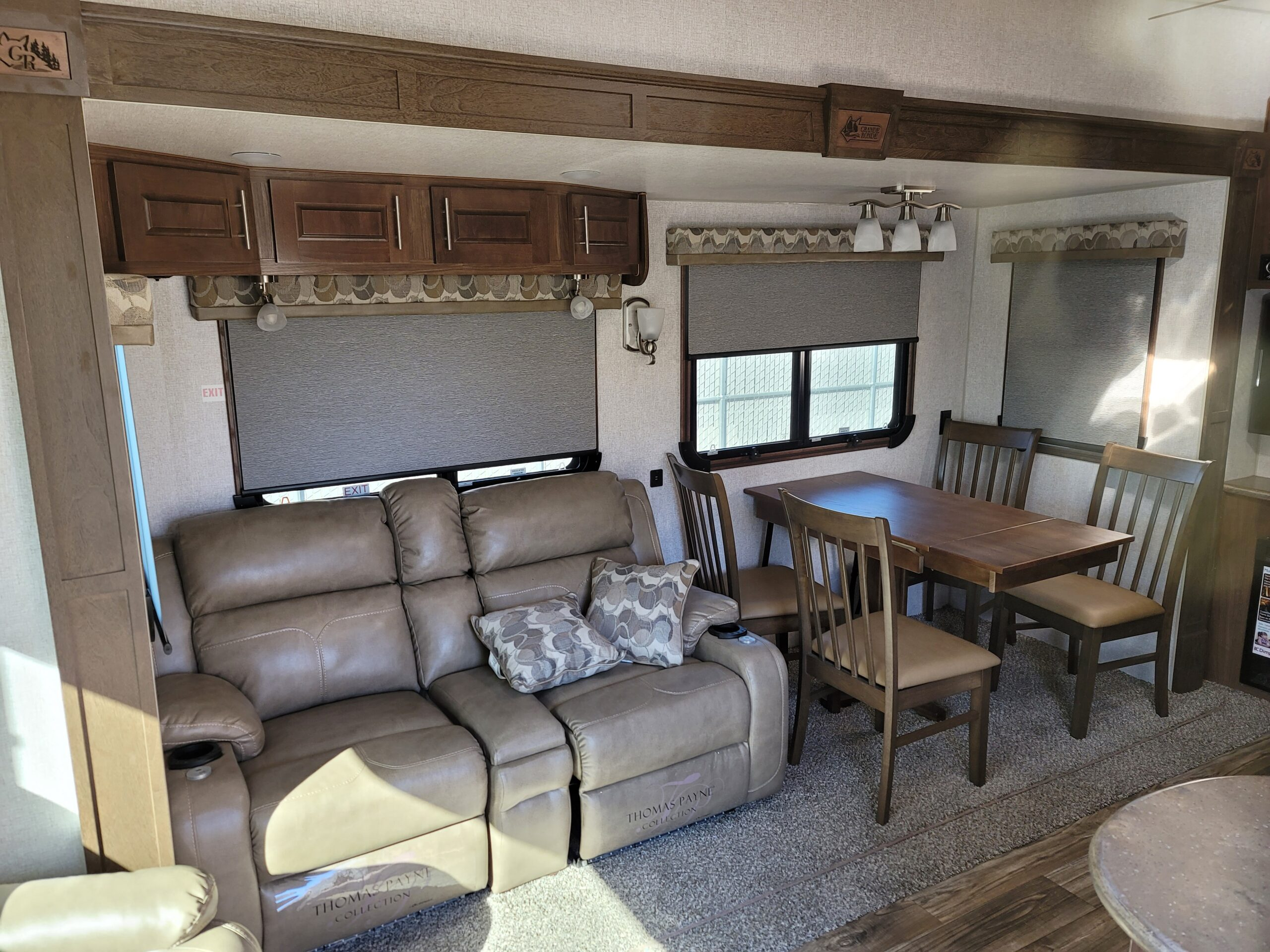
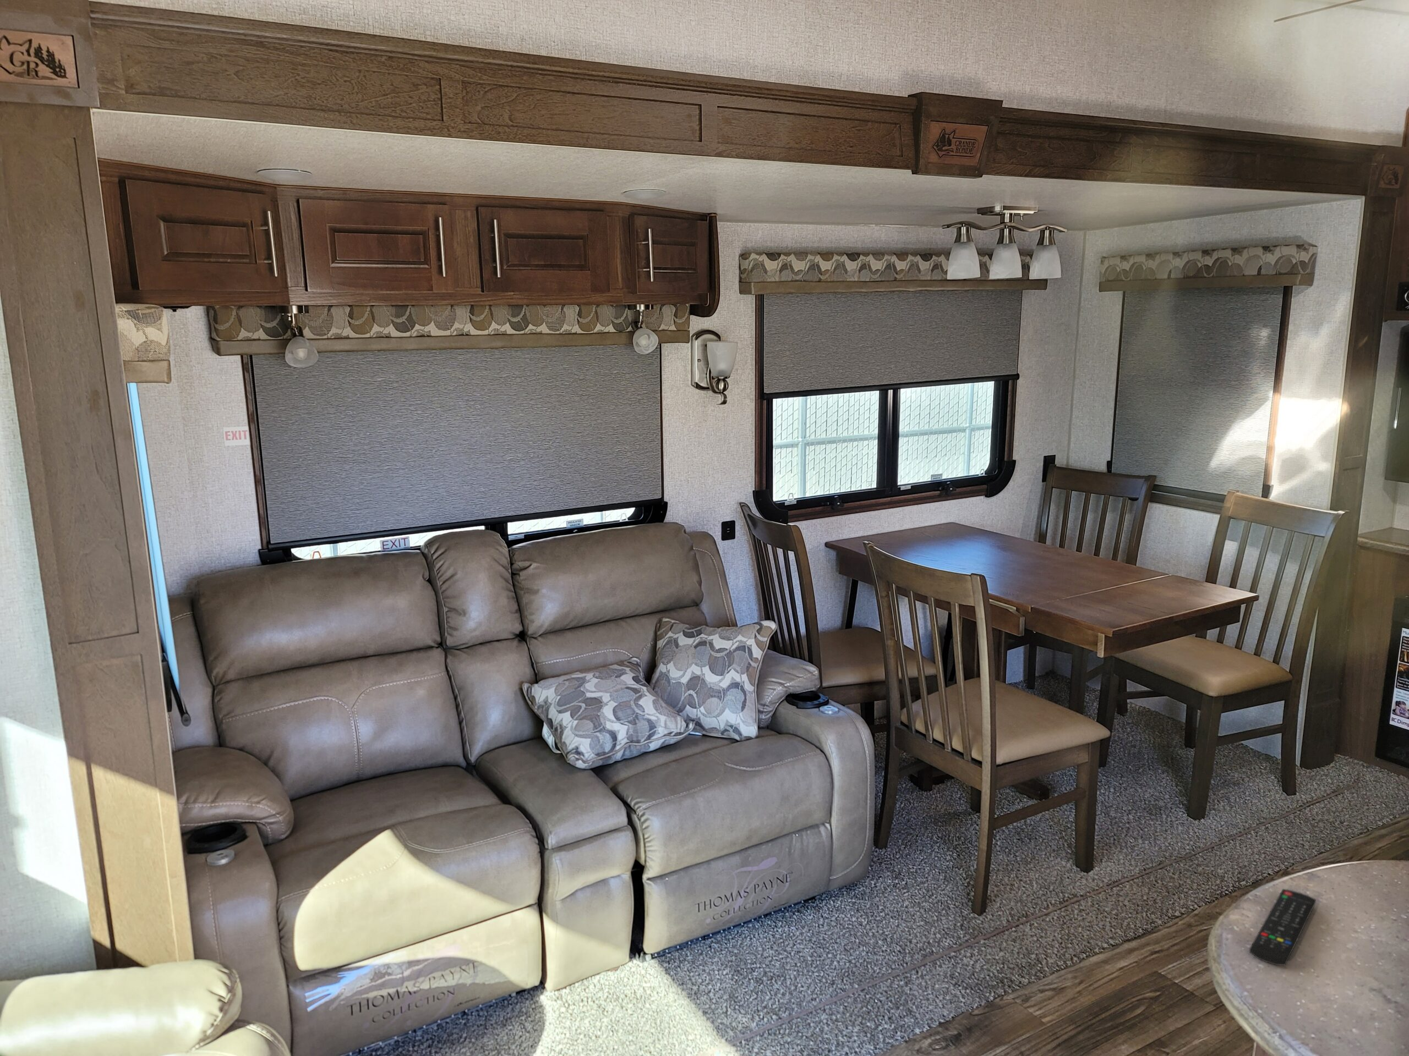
+ remote control [1249,889,1317,966]
